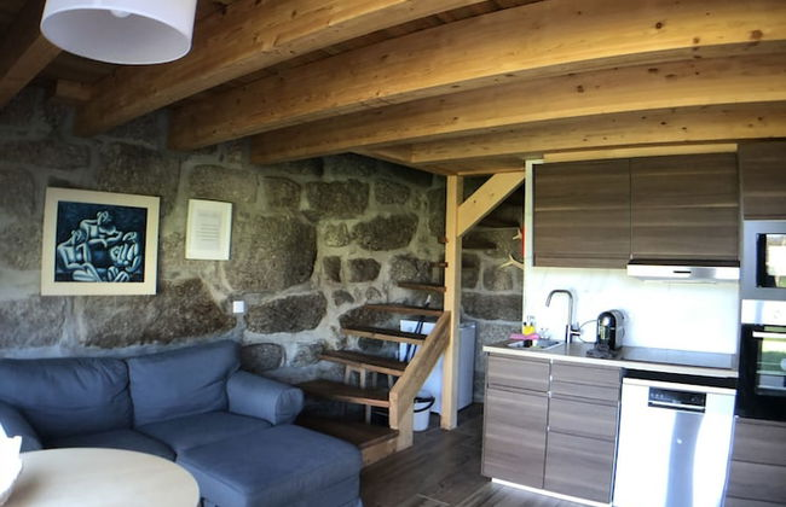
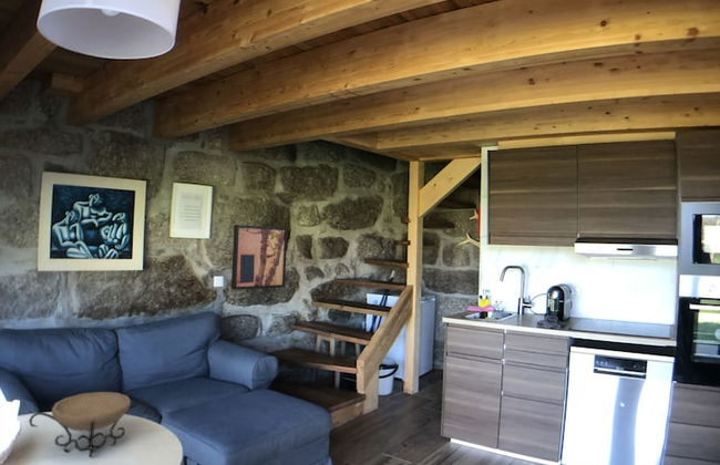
+ decorative bowl [28,391,151,458]
+ wall art [230,224,288,291]
